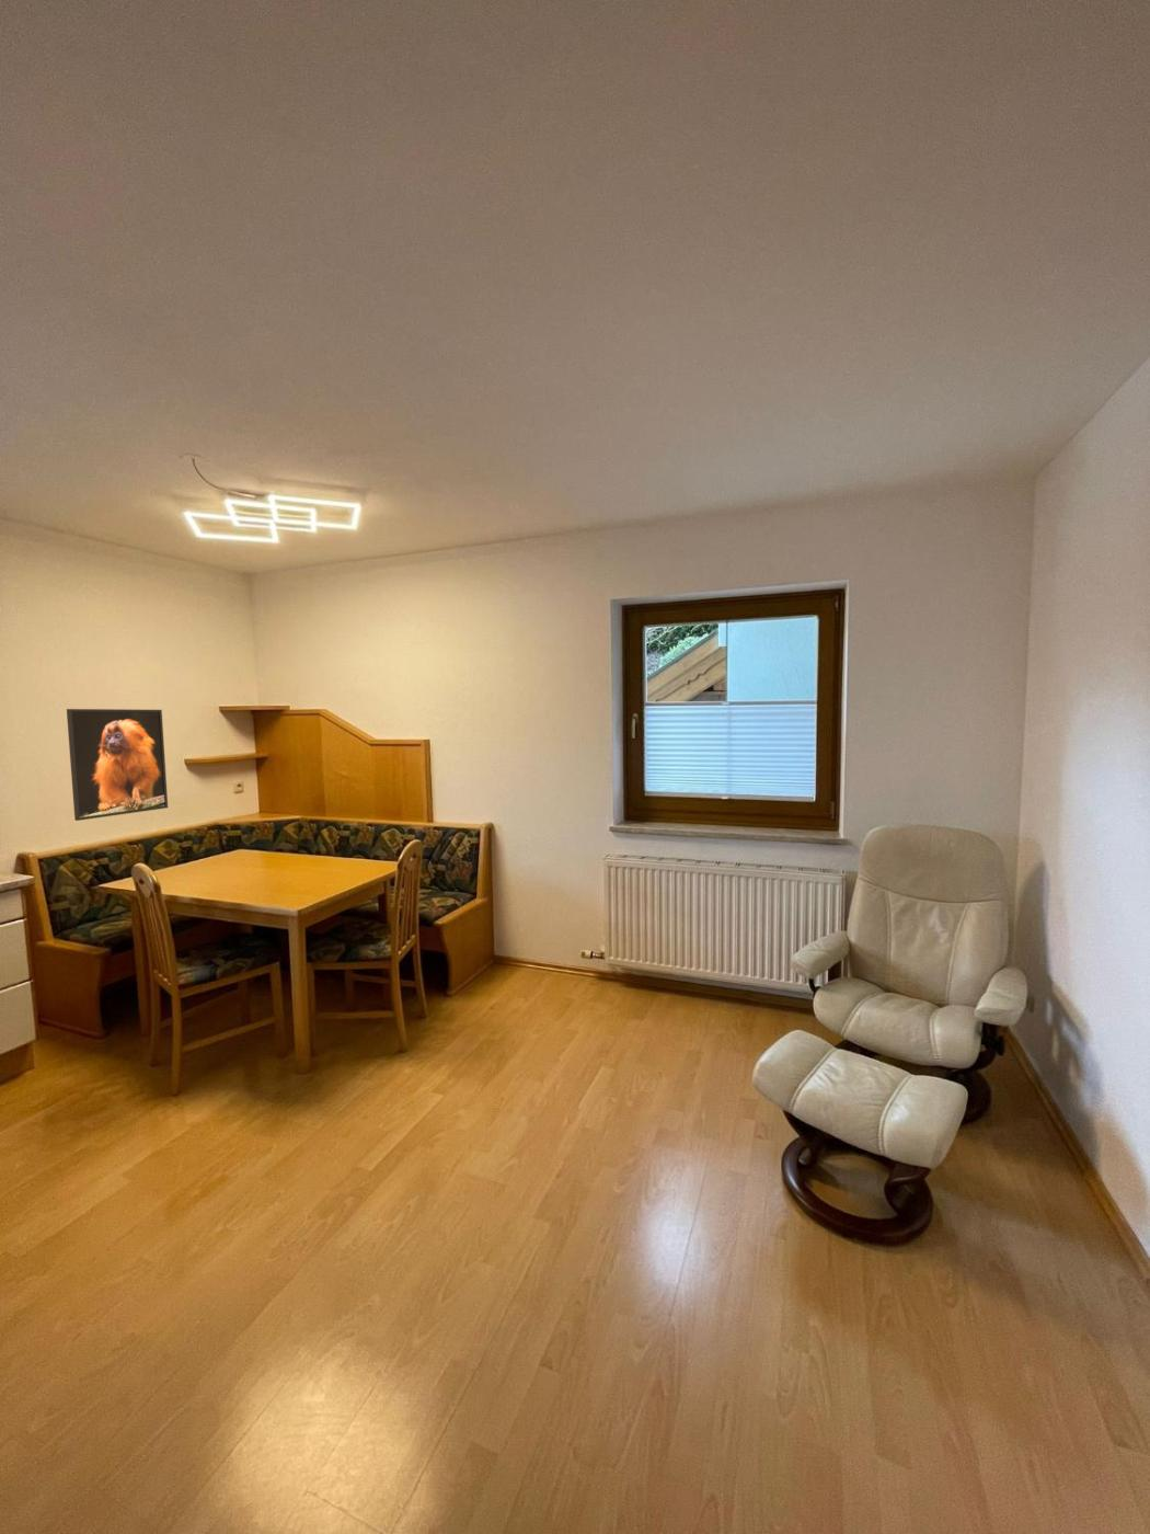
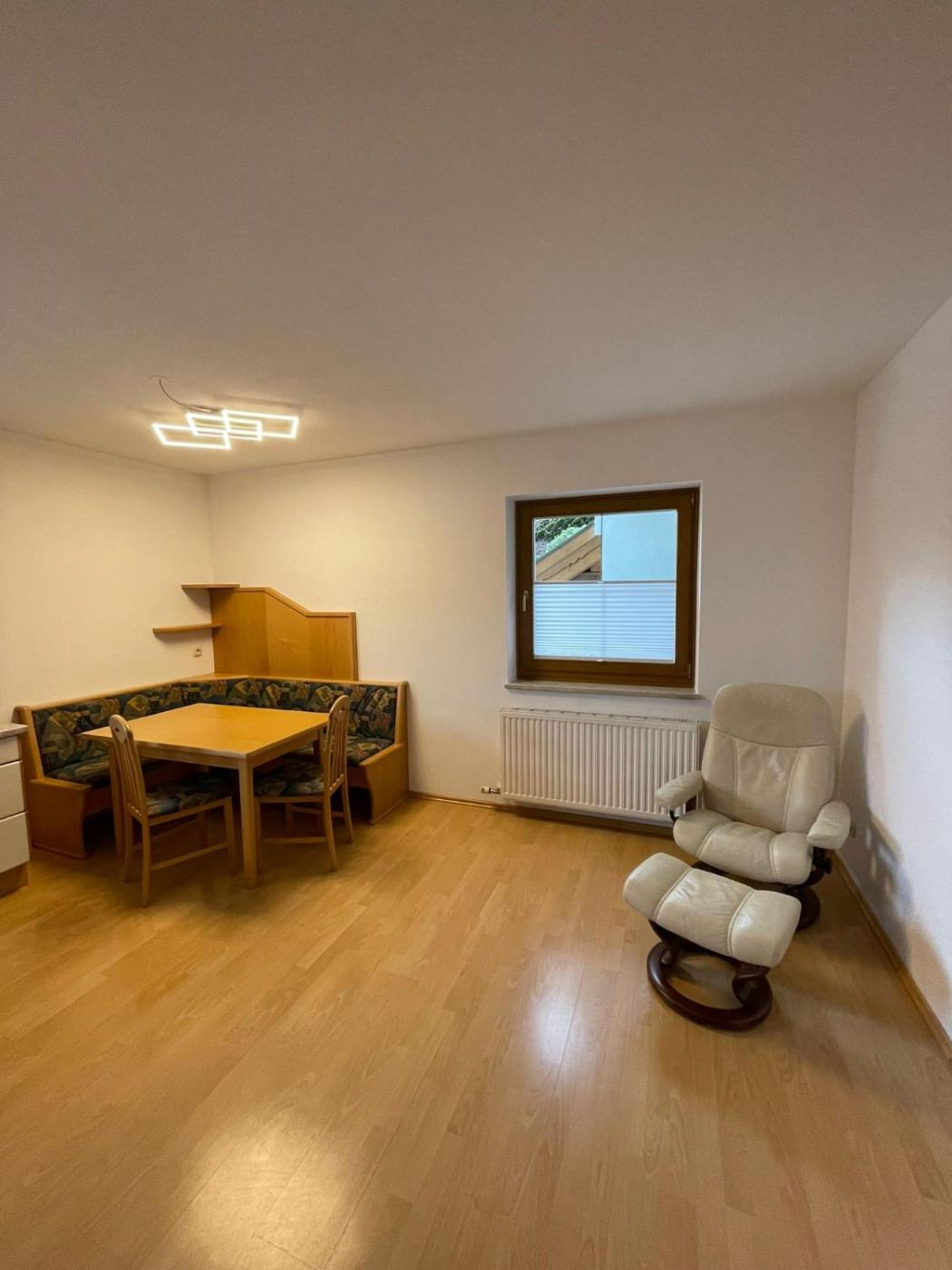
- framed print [65,708,169,821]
